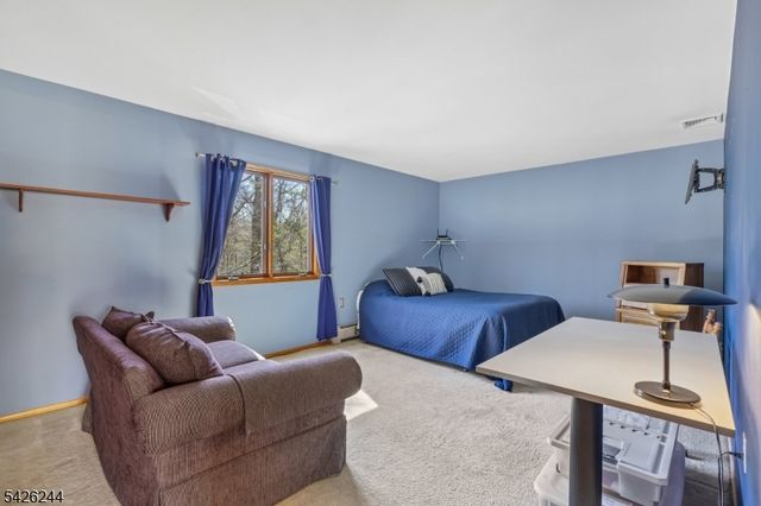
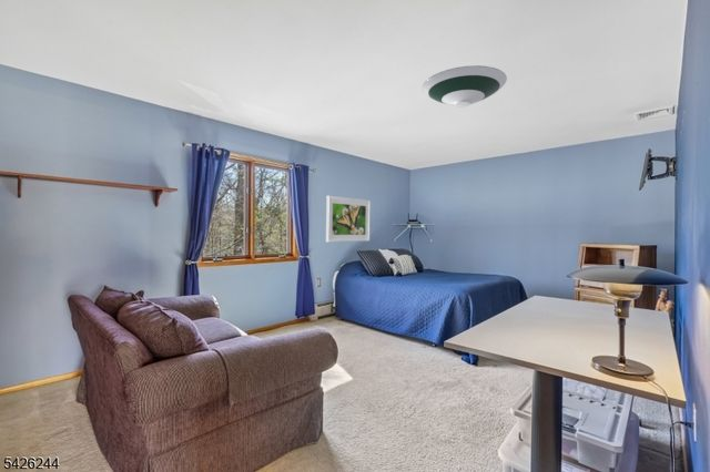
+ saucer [422,64,508,109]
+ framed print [325,195,372,243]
